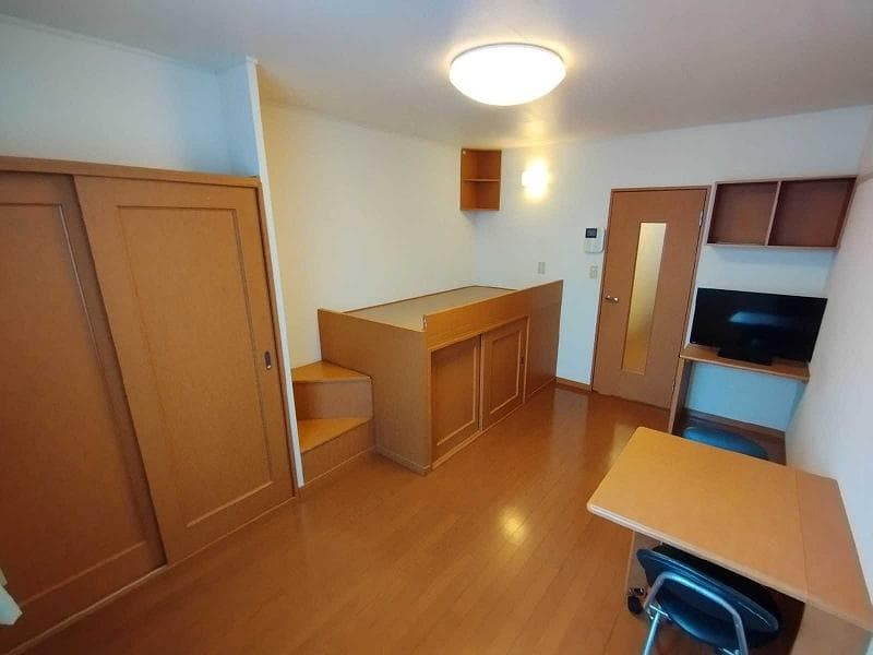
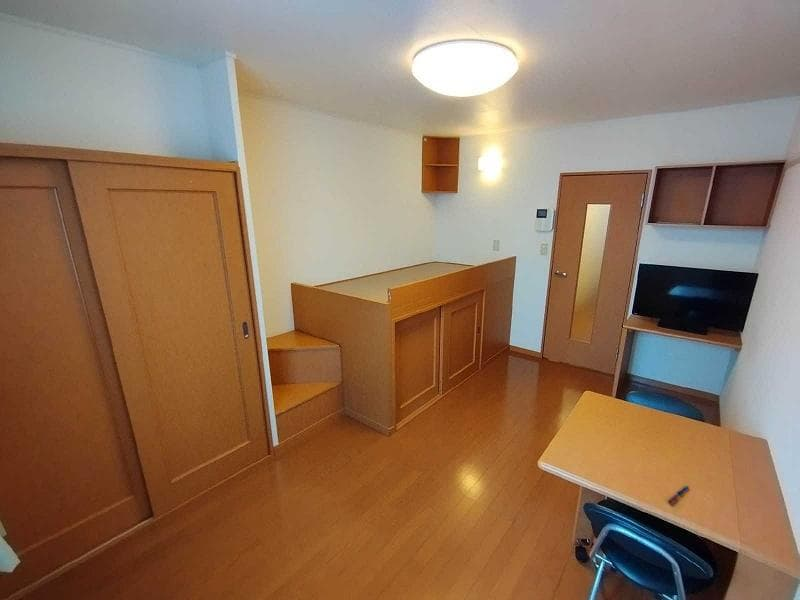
+ pen [667,484,690,505]
